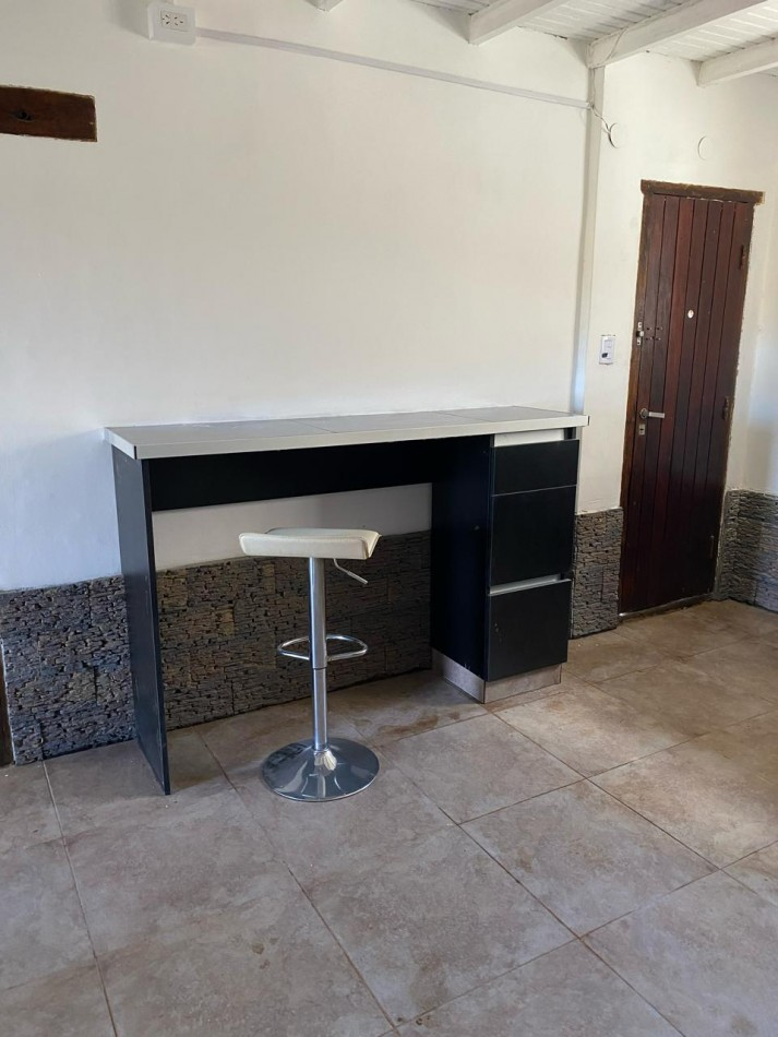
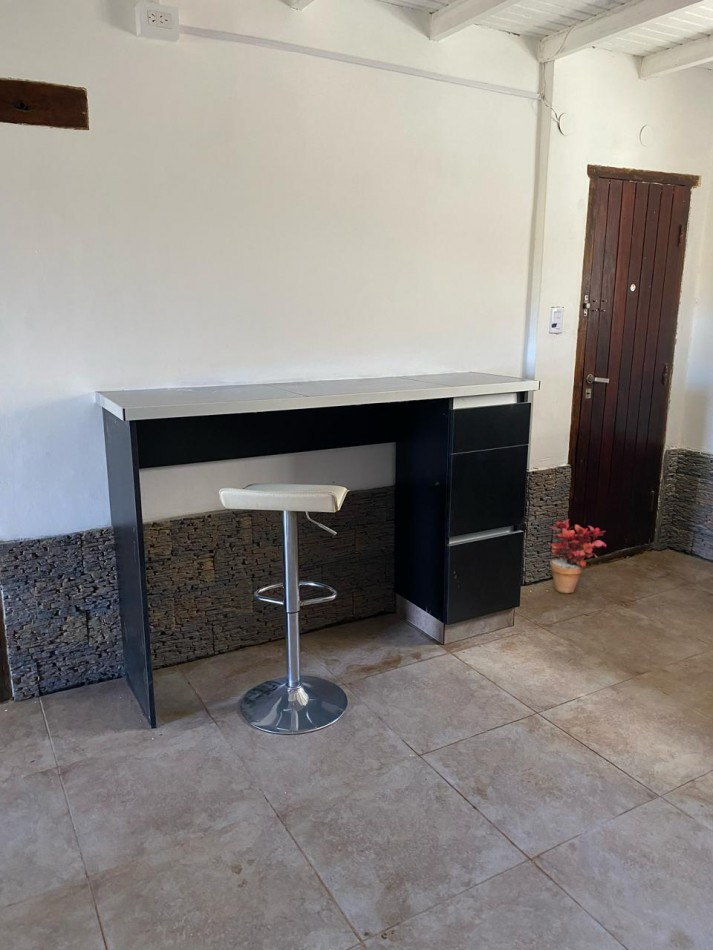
+ potted plant [549,518,607,594]
